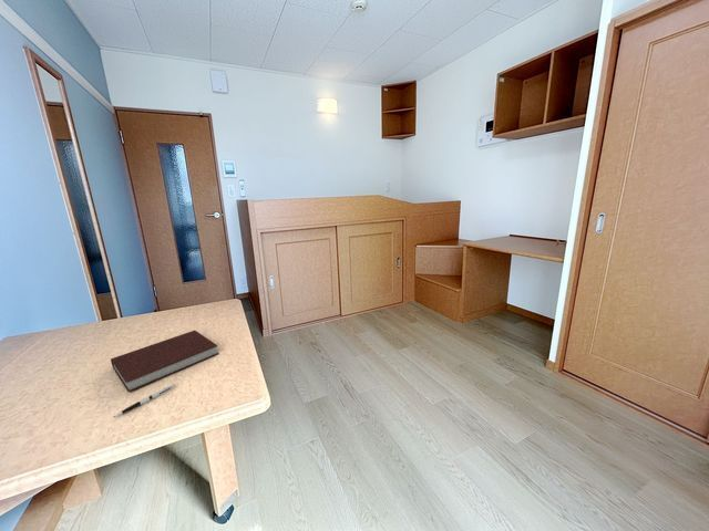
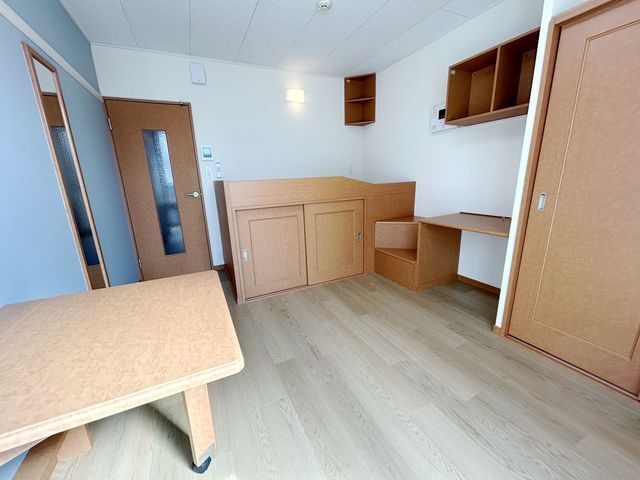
- pen [113,383,176,418]
- notebook [110,330,220,393]
